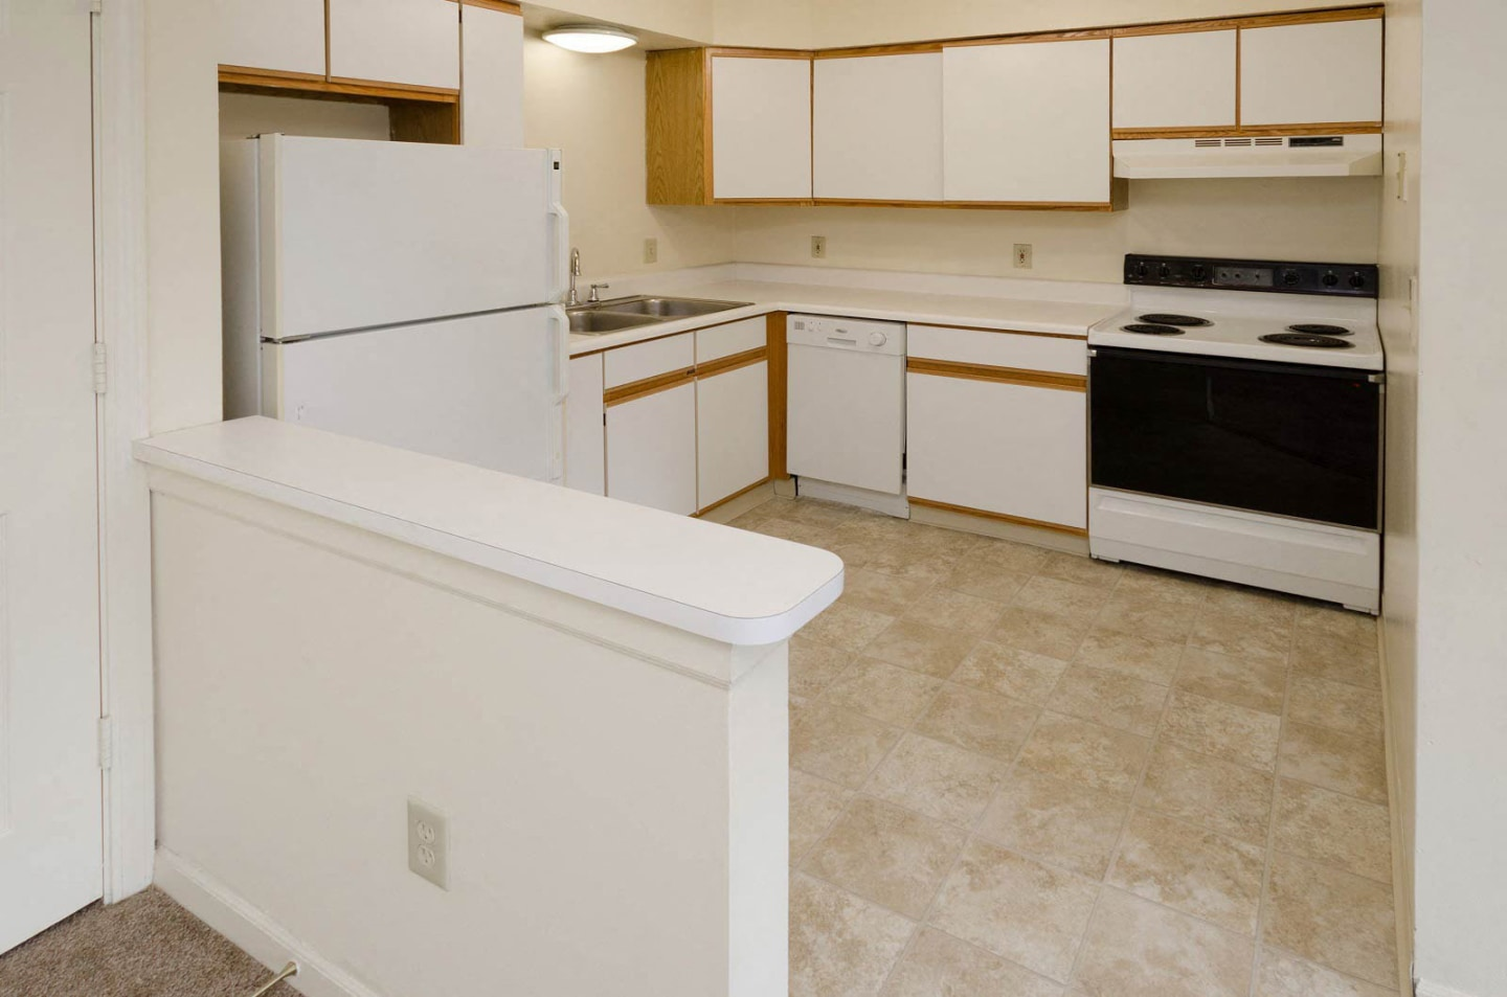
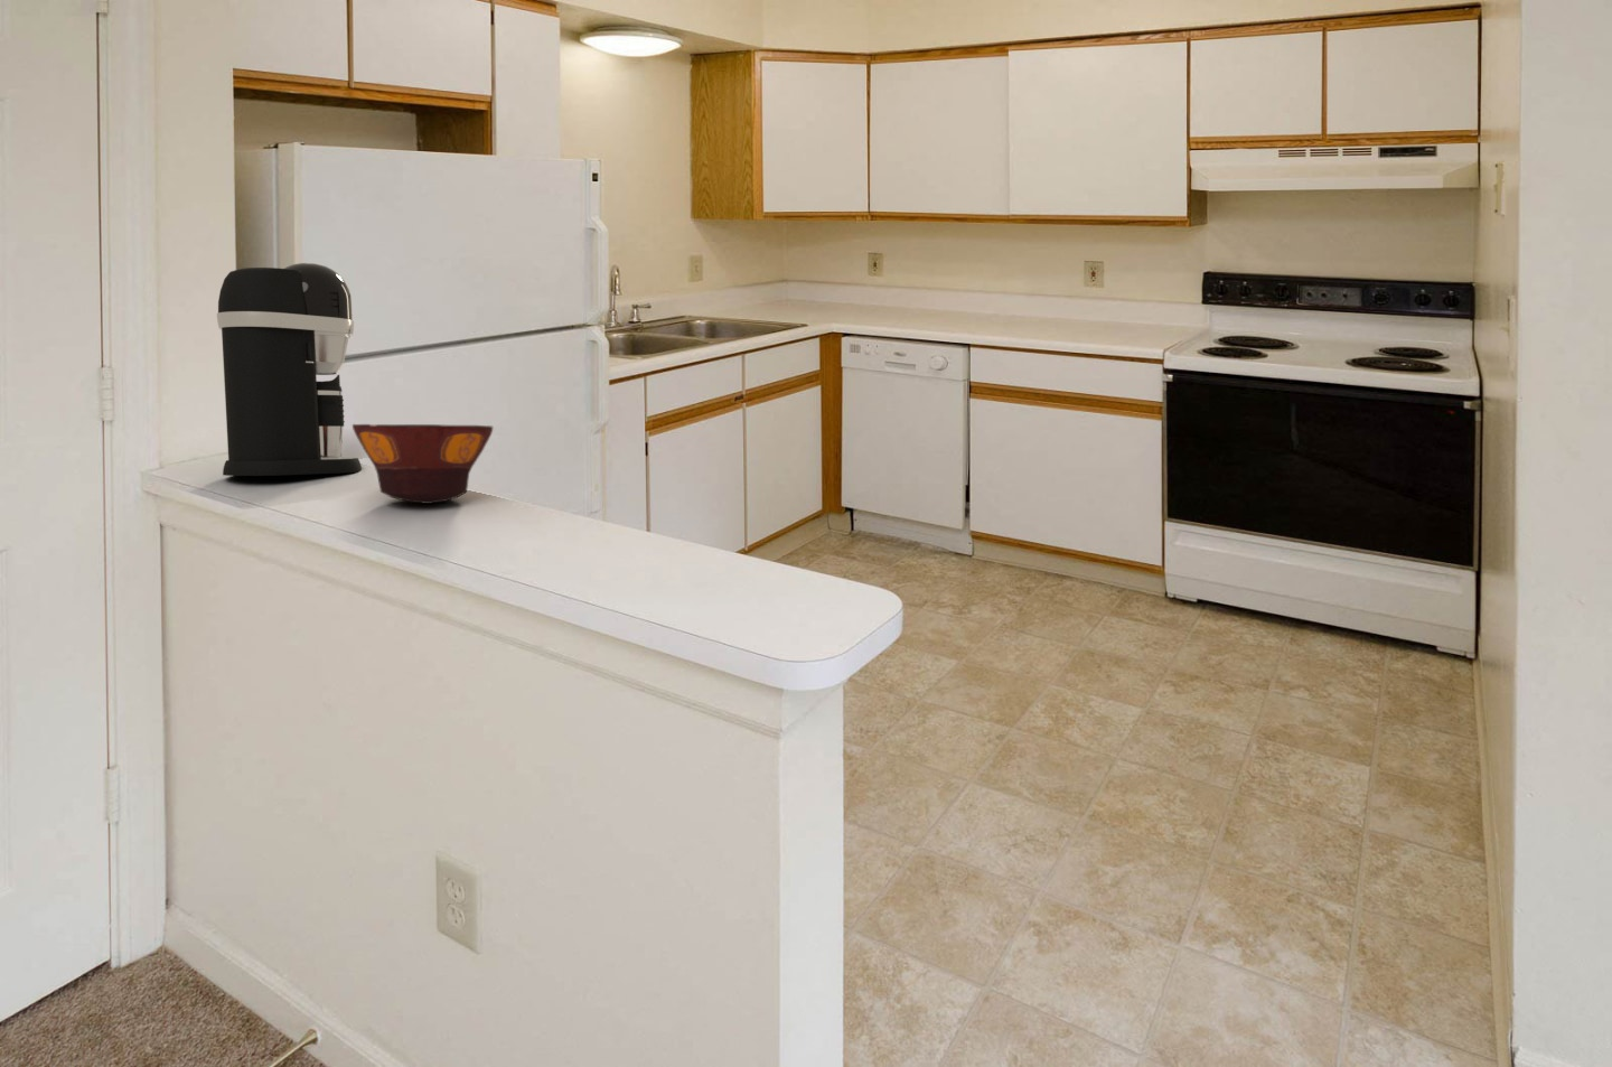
+ bowl [351,423,494,505]
+ coffee maker [215,262,363,478]
